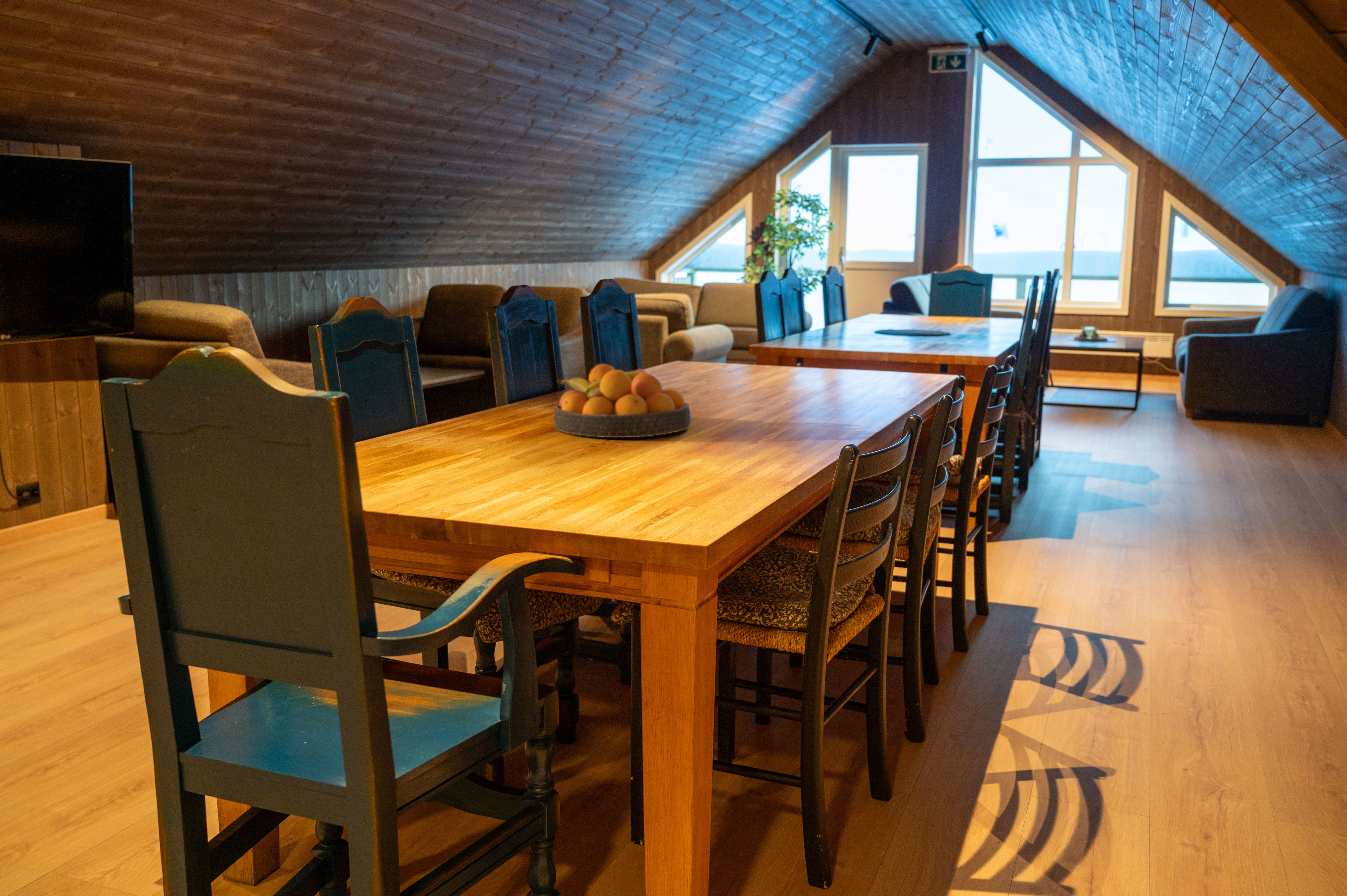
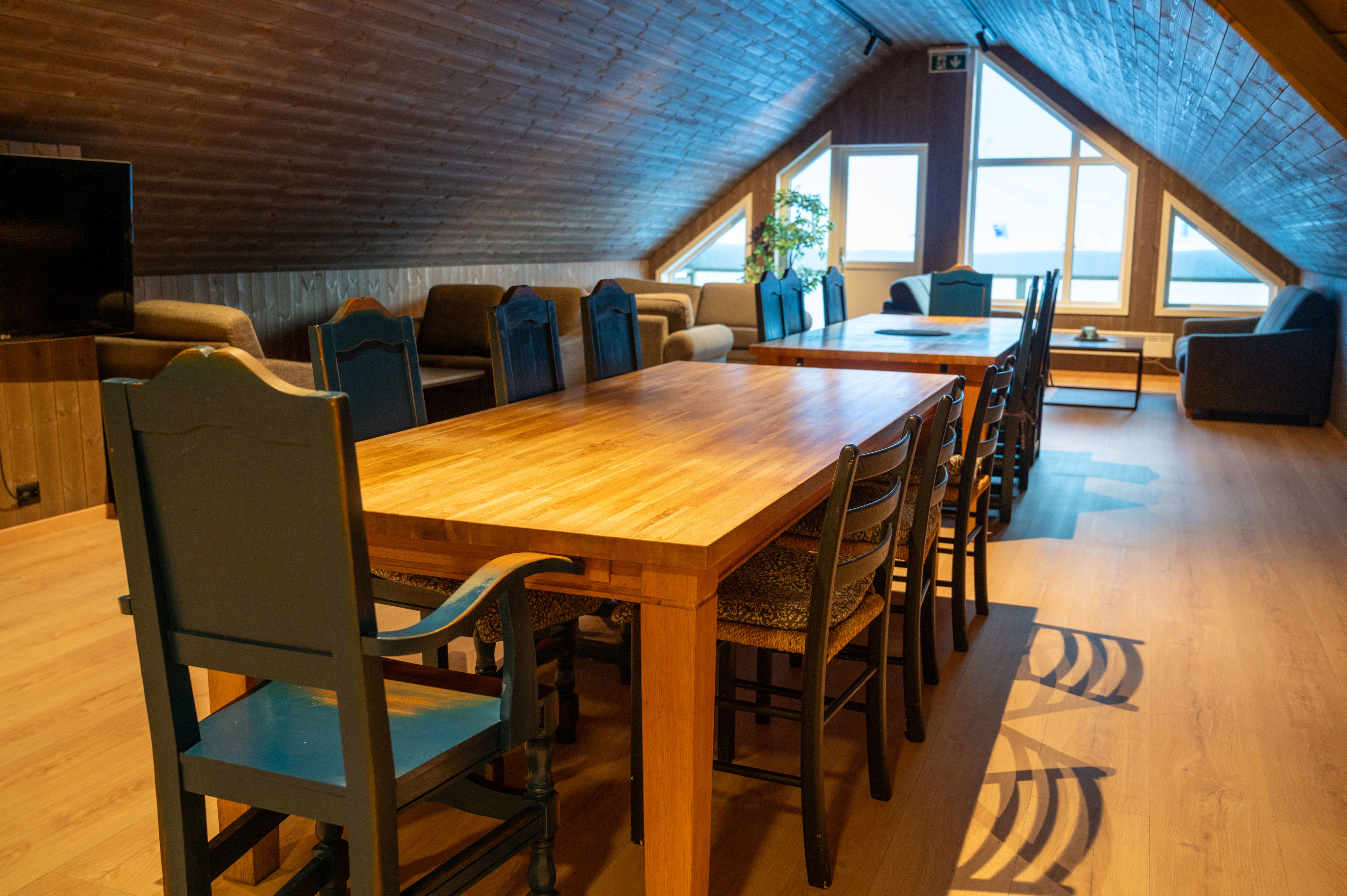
- fruit bowl [553,364,691,438]
